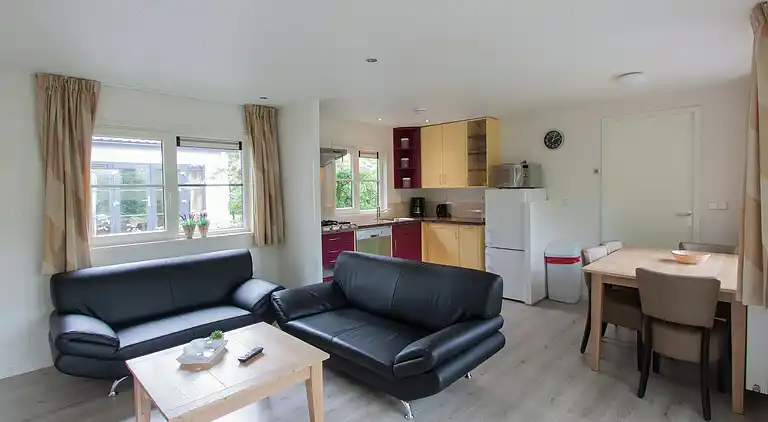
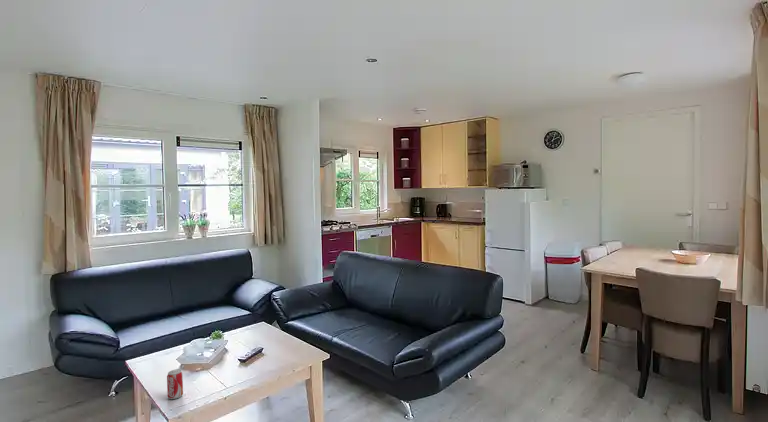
+ beverage can [166,368,184,400]
